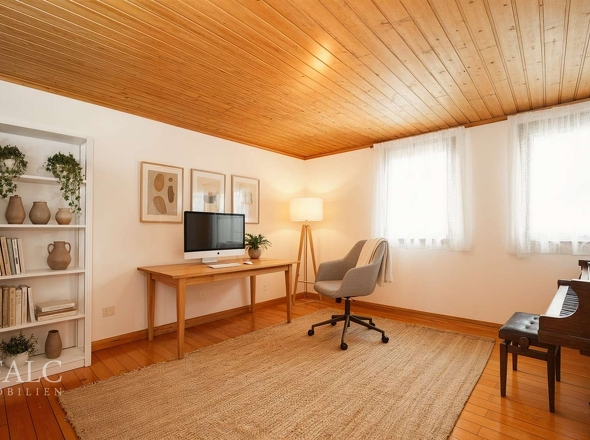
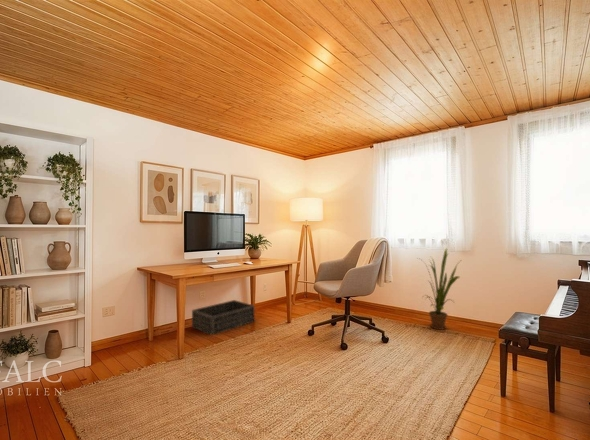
+ basket [191,299,255,336]
+ house plant [417,248,461,331]
